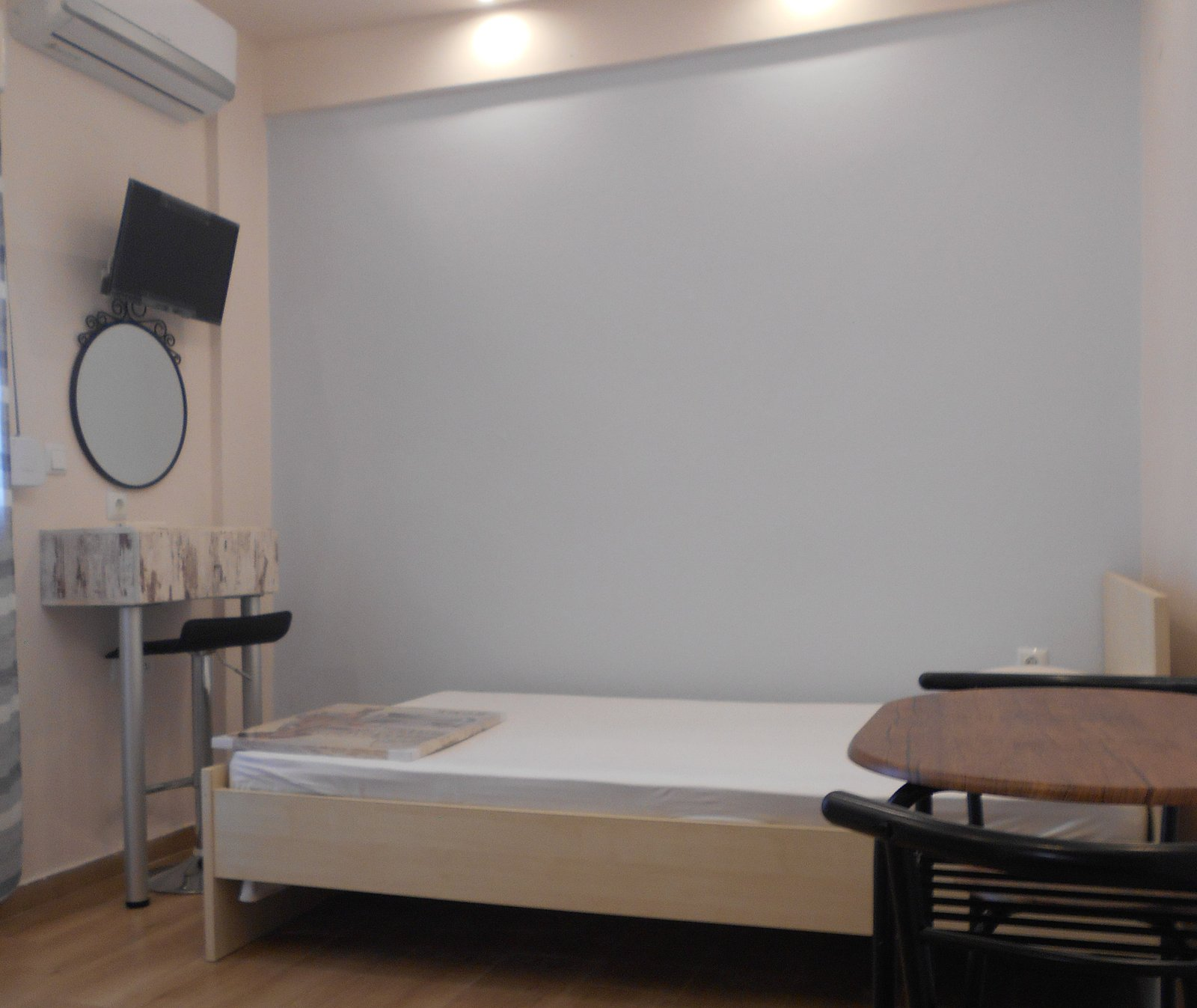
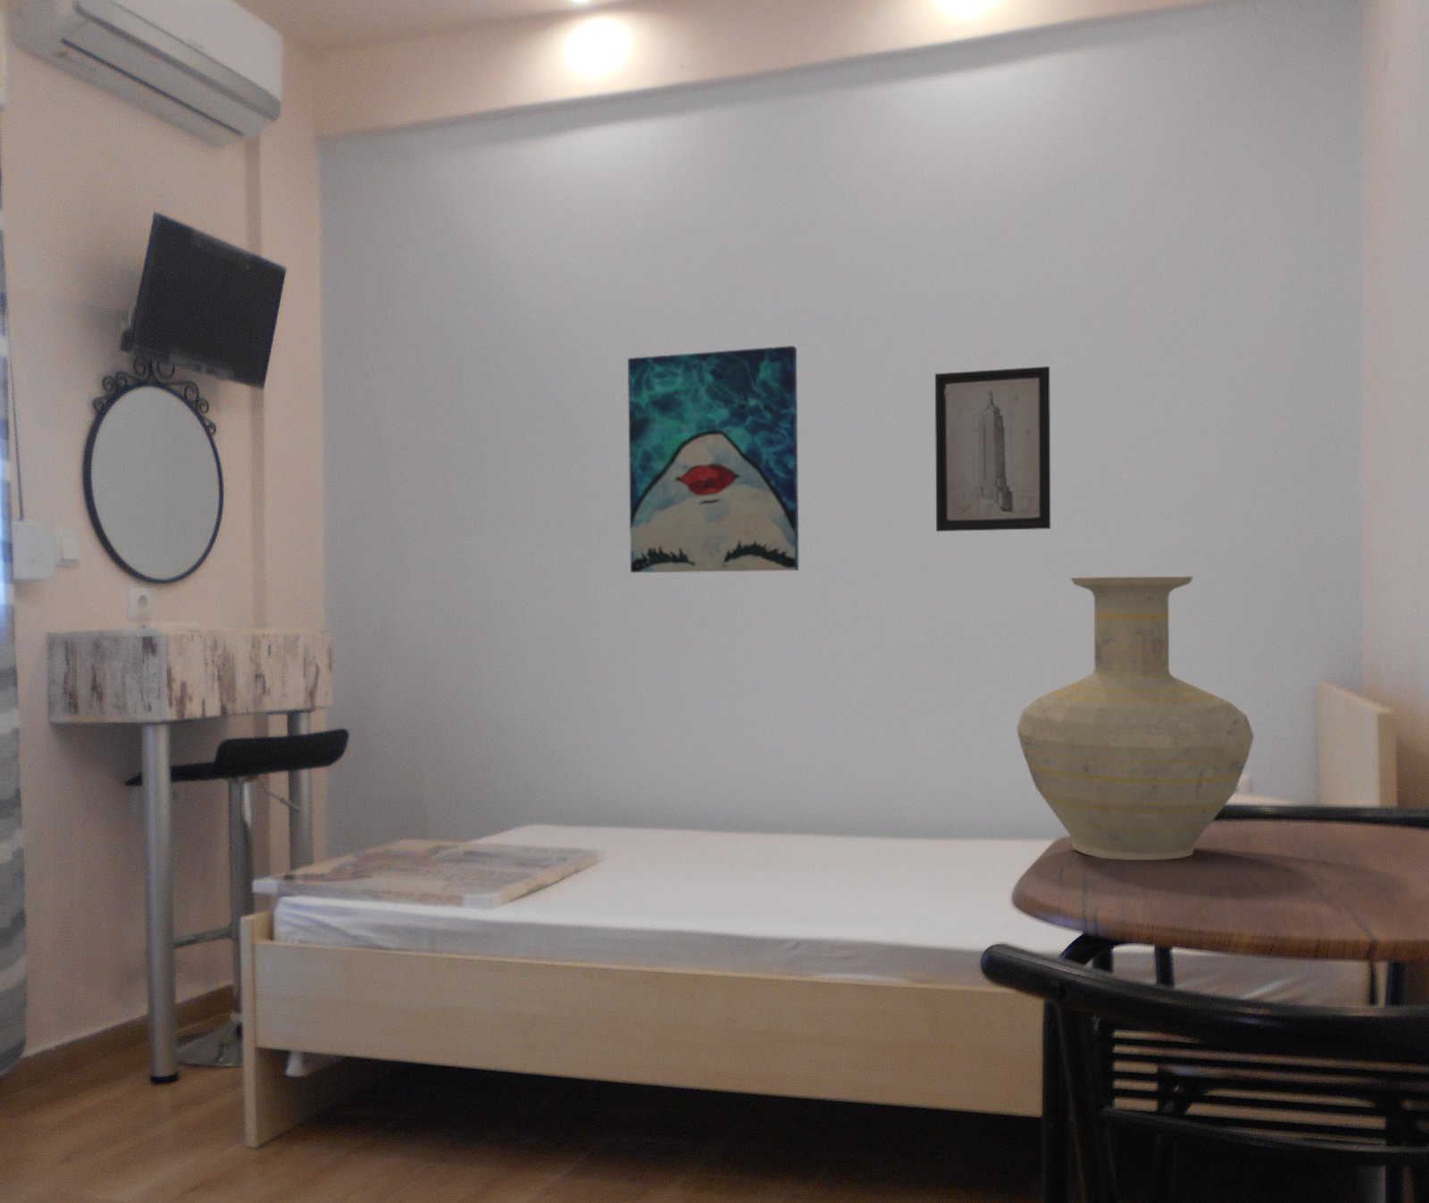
+ wall art [627,345,800,573]
+ vase [1016,576,1255,860]
+ wall art [935,365,1052,532]
